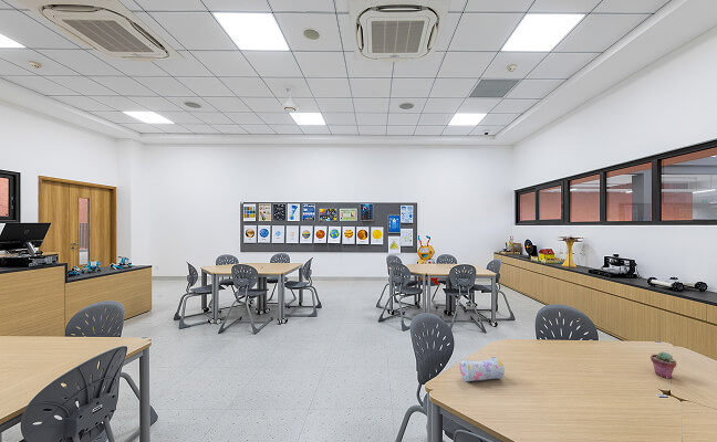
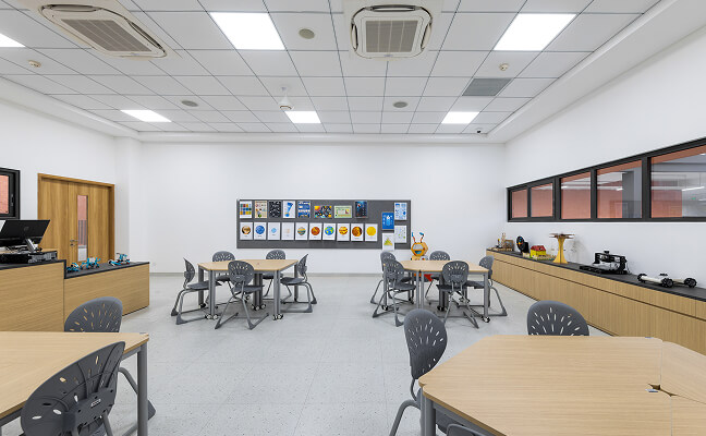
- potted succulent [650,351,677,379]
- pencil case [459,356,506,382]
